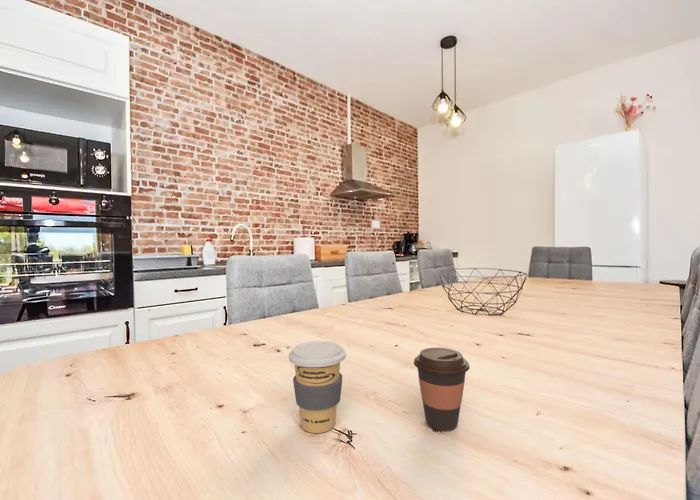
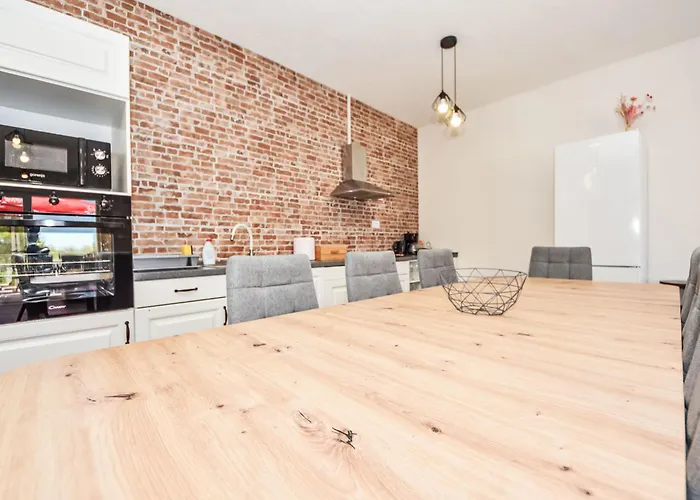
- coffee cup [413,347,471,432]
- coffee cup [288,340,347,434]
